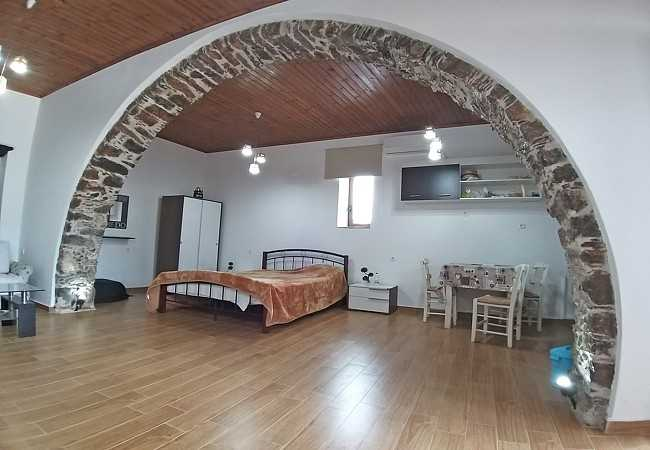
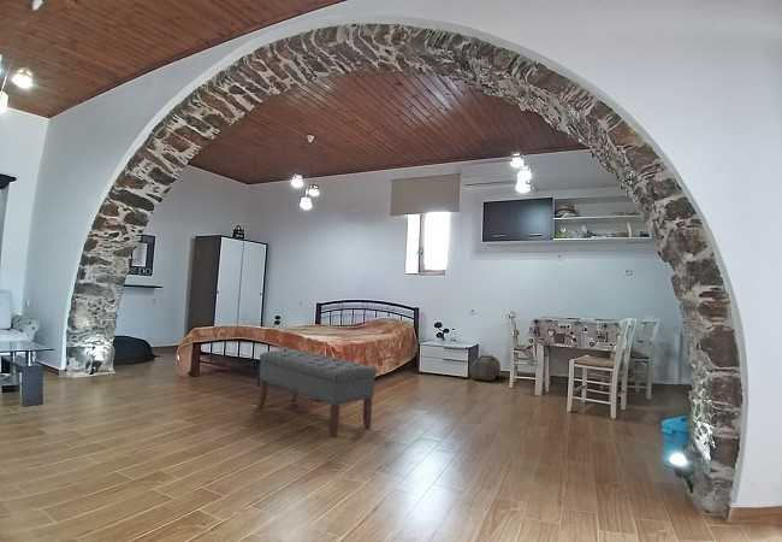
+ bench [257,348,378,438]
+ backpack [468,353,502,382]
